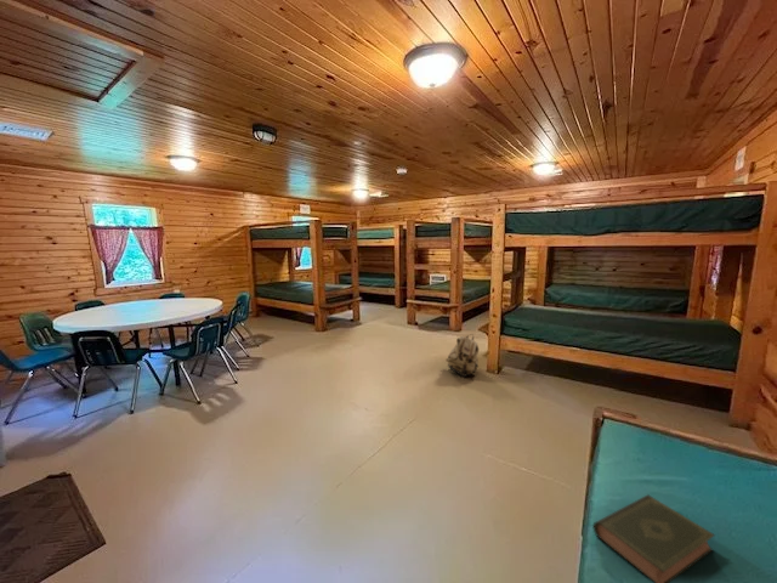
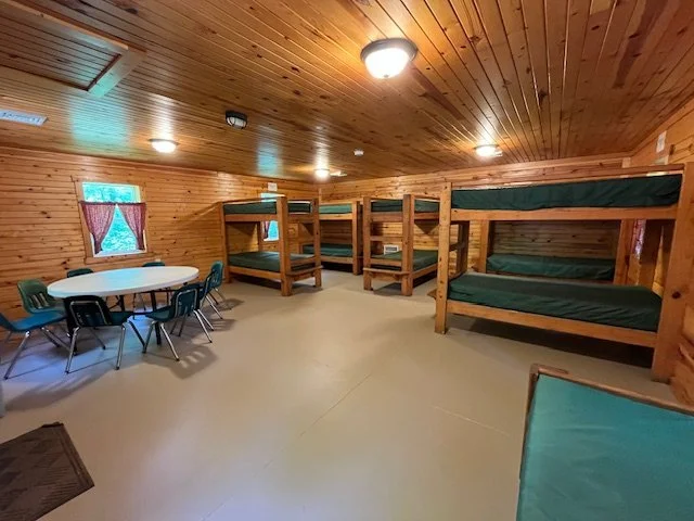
- backpack [444,333,480,378]
- book [591,493,716,583]
